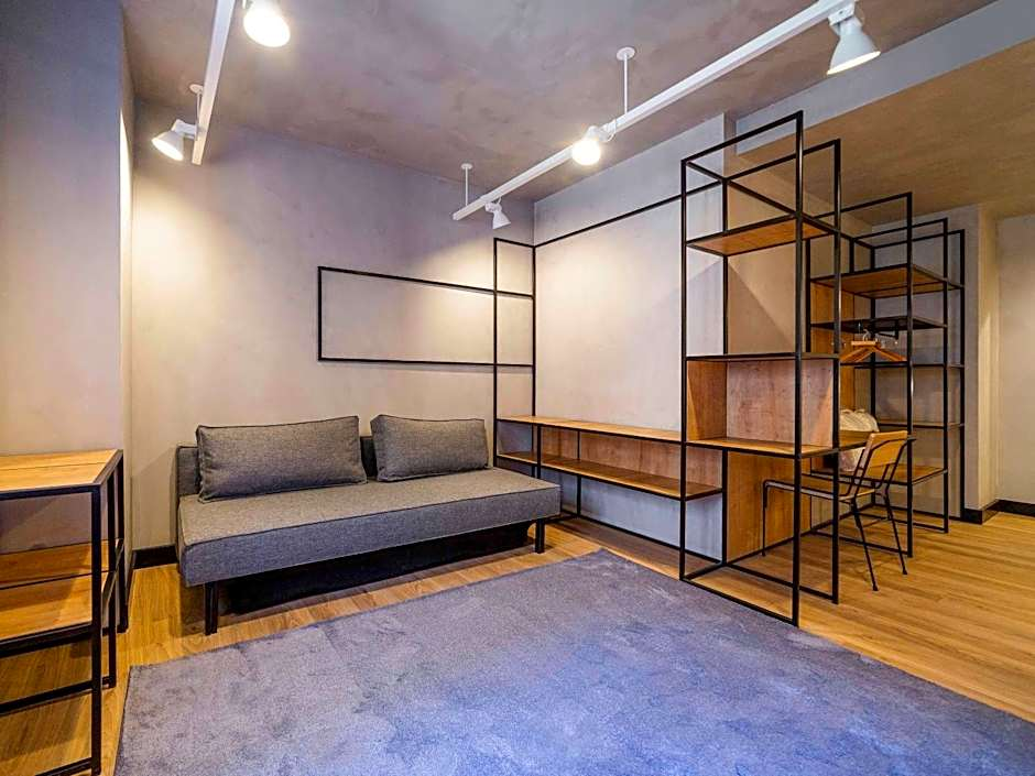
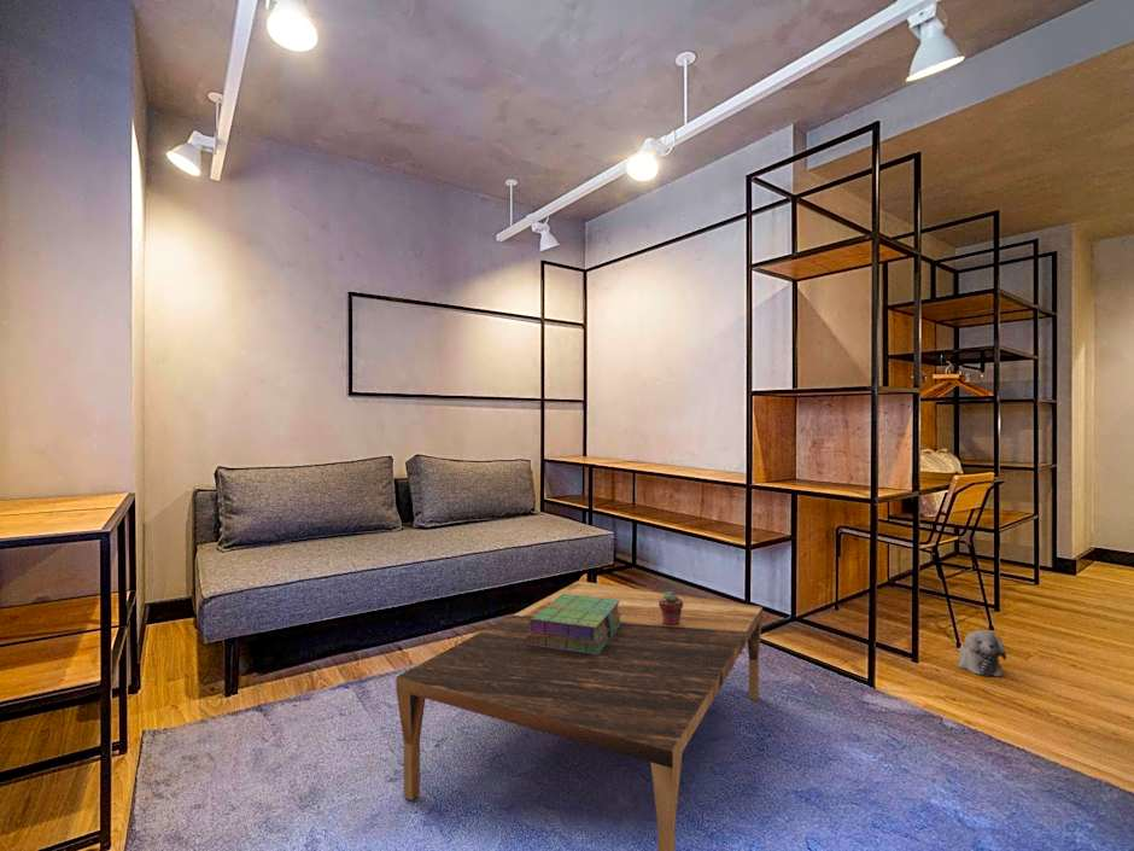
+ coffee table [394,579,764,851]
+ stack of books [527,594,622,654]
+ plush toy [957,629,1007,677]
+ potted succulent [659,590,683,625]
